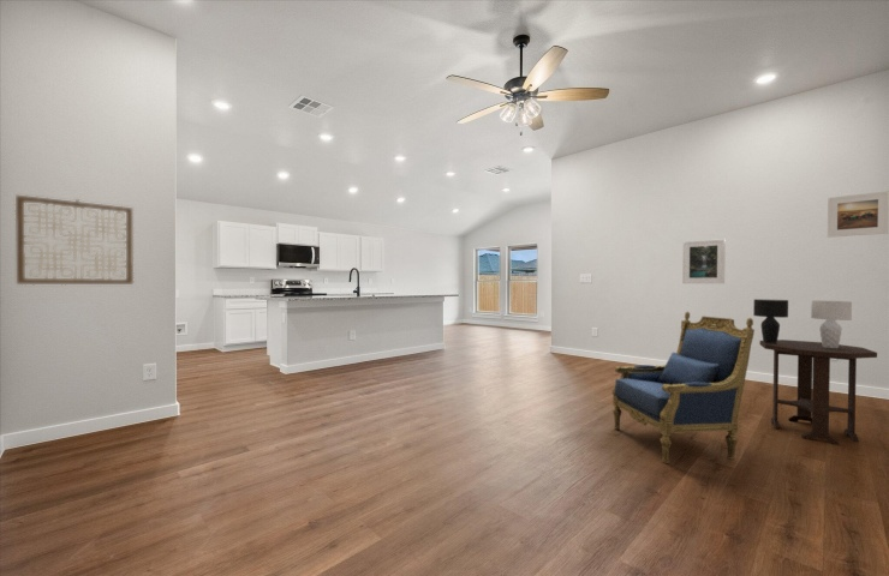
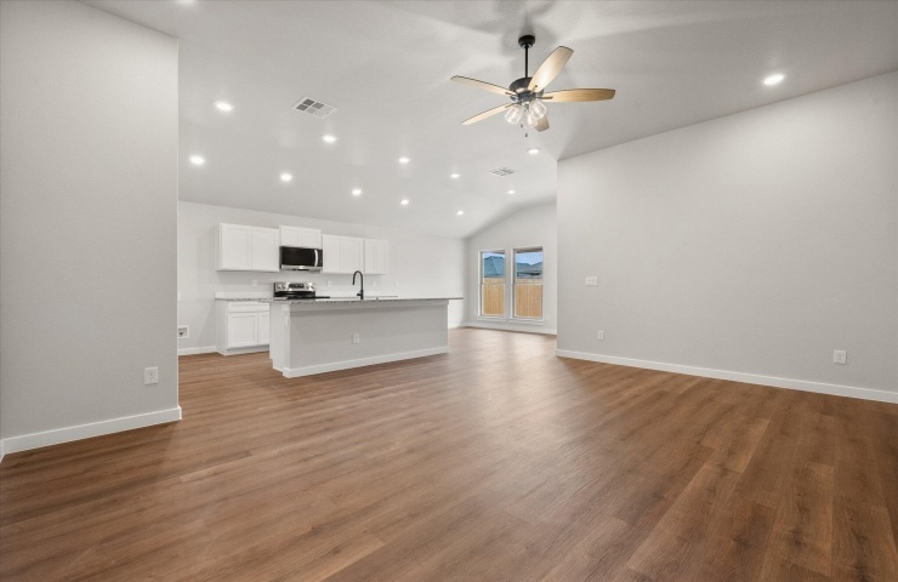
- side table [758,338,878,445]
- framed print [681,238,727,284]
- armchair [611,311,756,464]
- wall art [14,194,135,286]
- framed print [827,190,889,239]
- table lamp [752,298,853,348]
